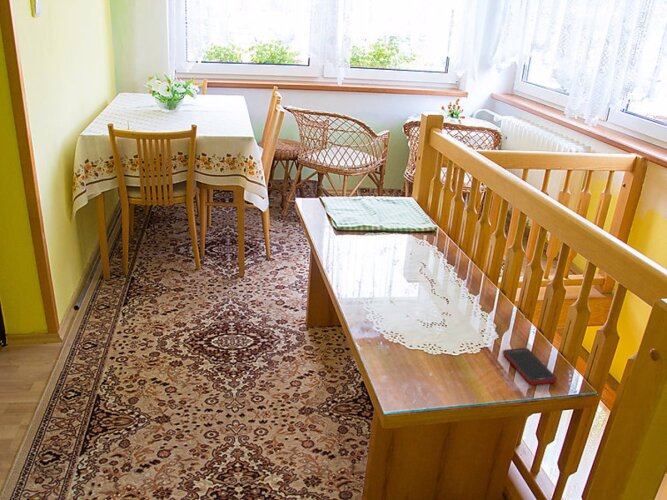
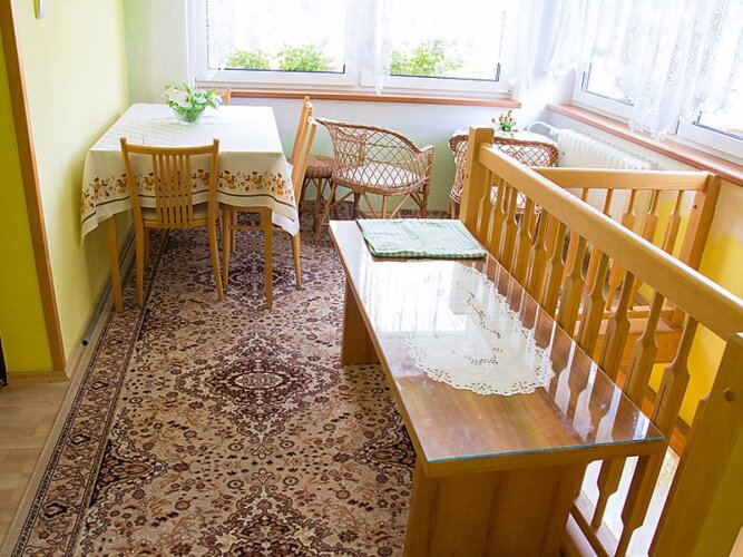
- cell phone [502,347,558,386]
